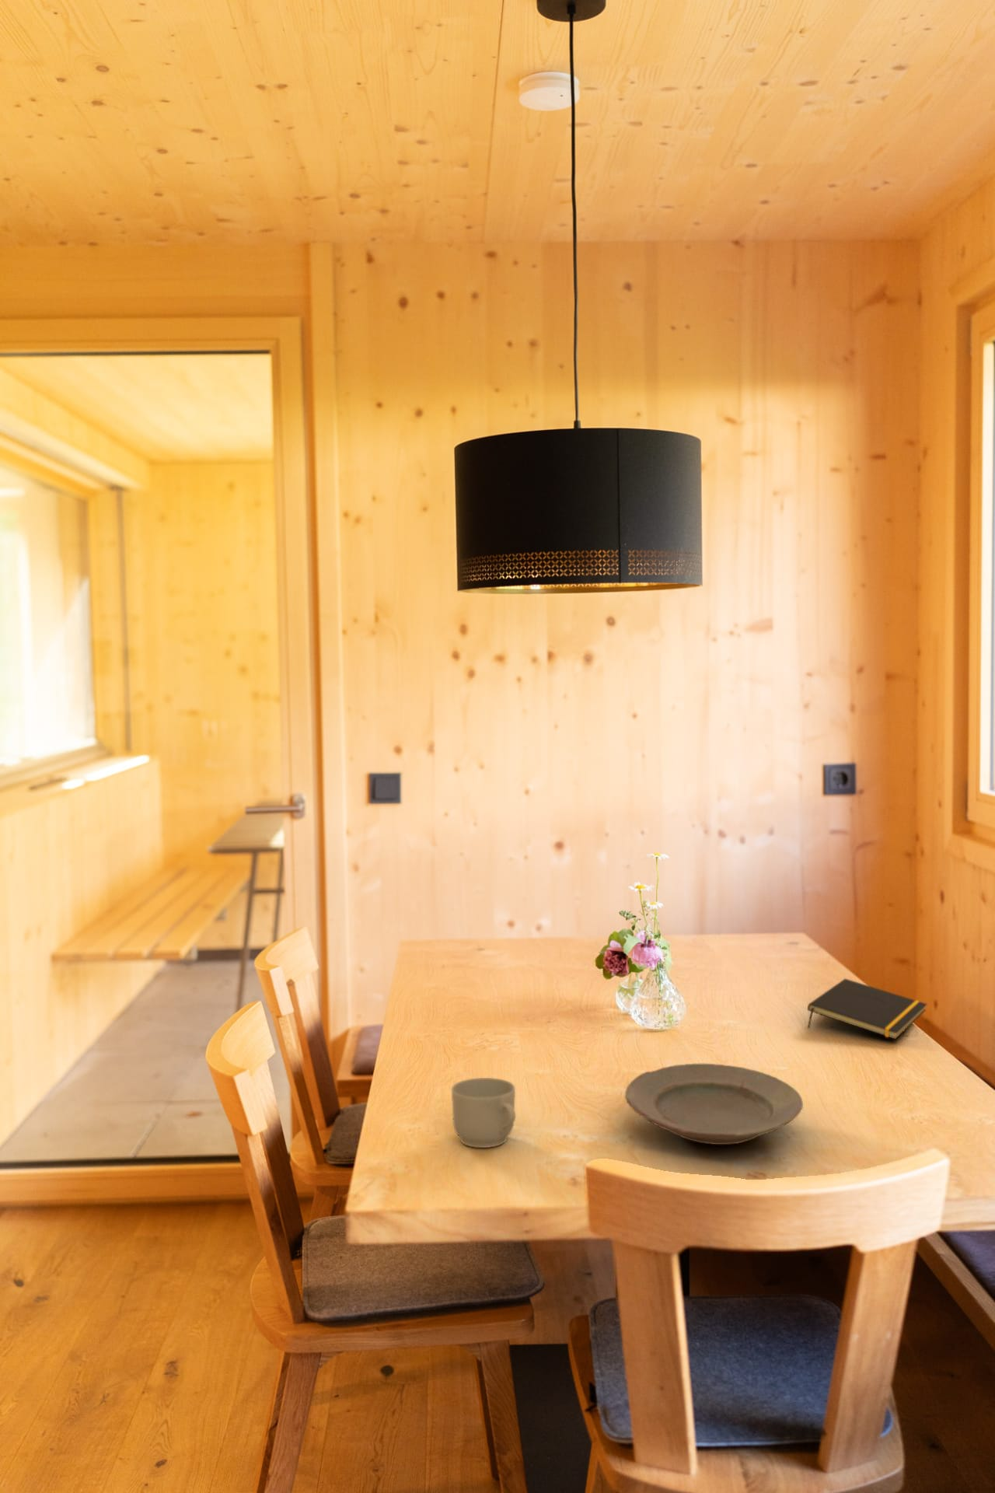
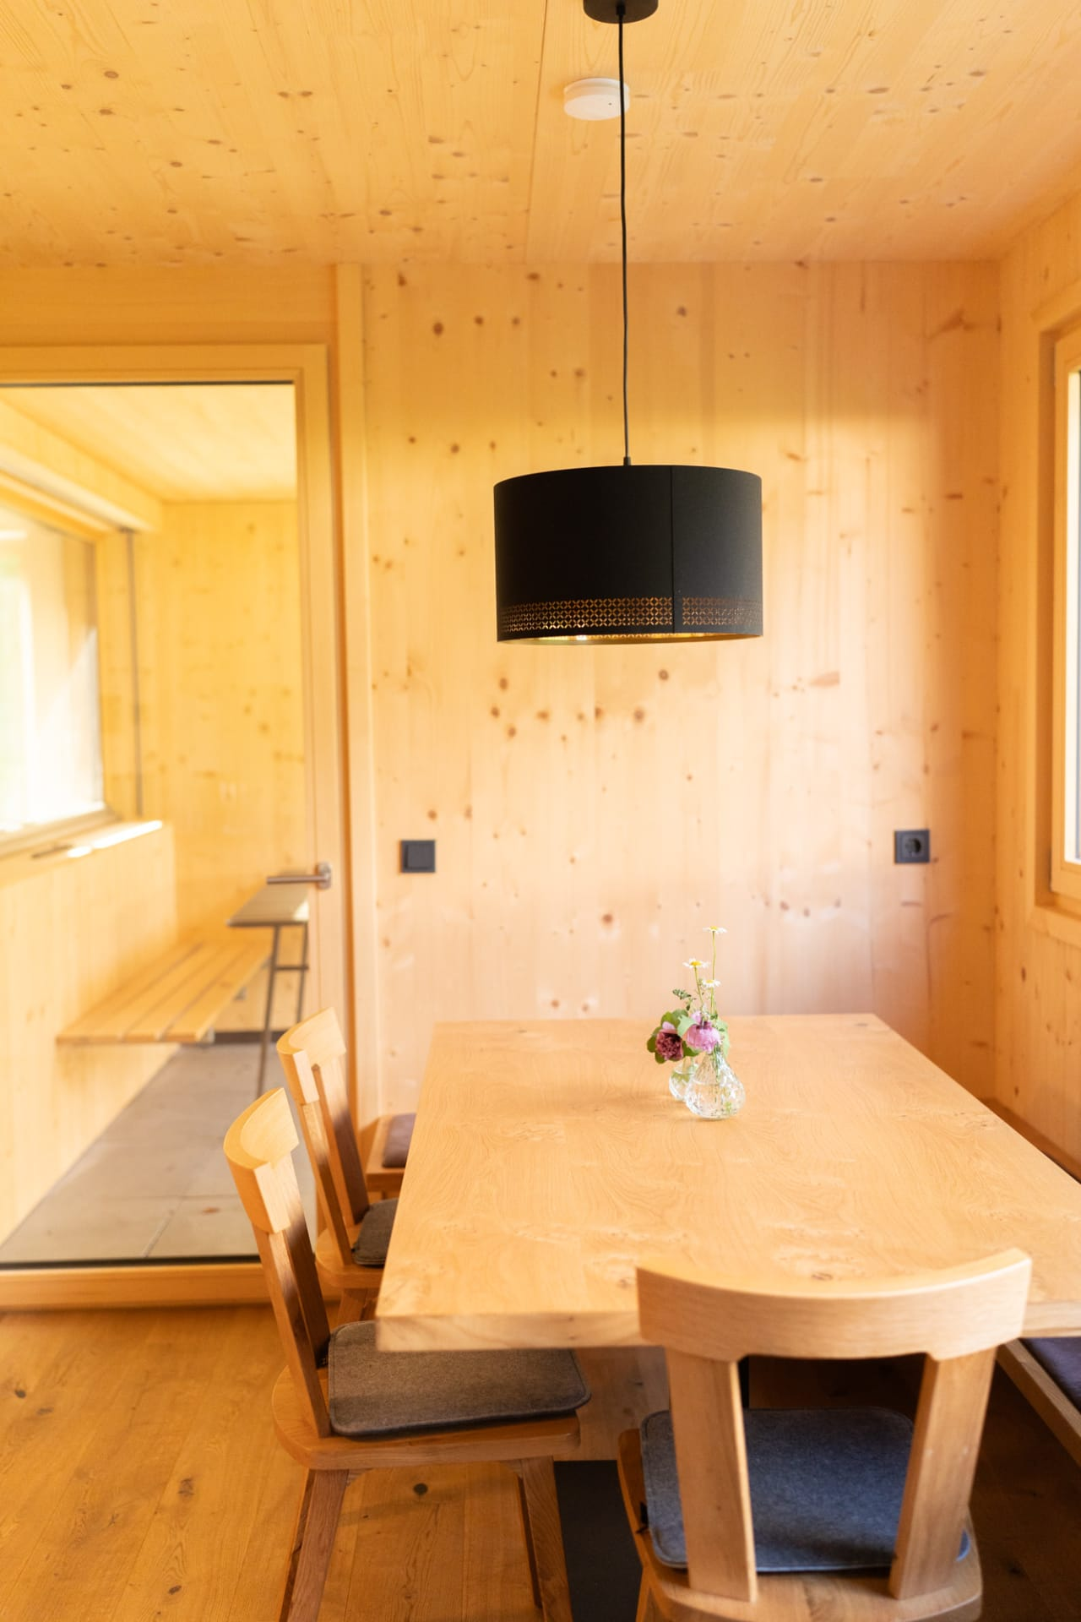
- notepad [807,978,927,1041]
- mug [451,1078,516,1149]
- plate [624,1063,804,1145]
